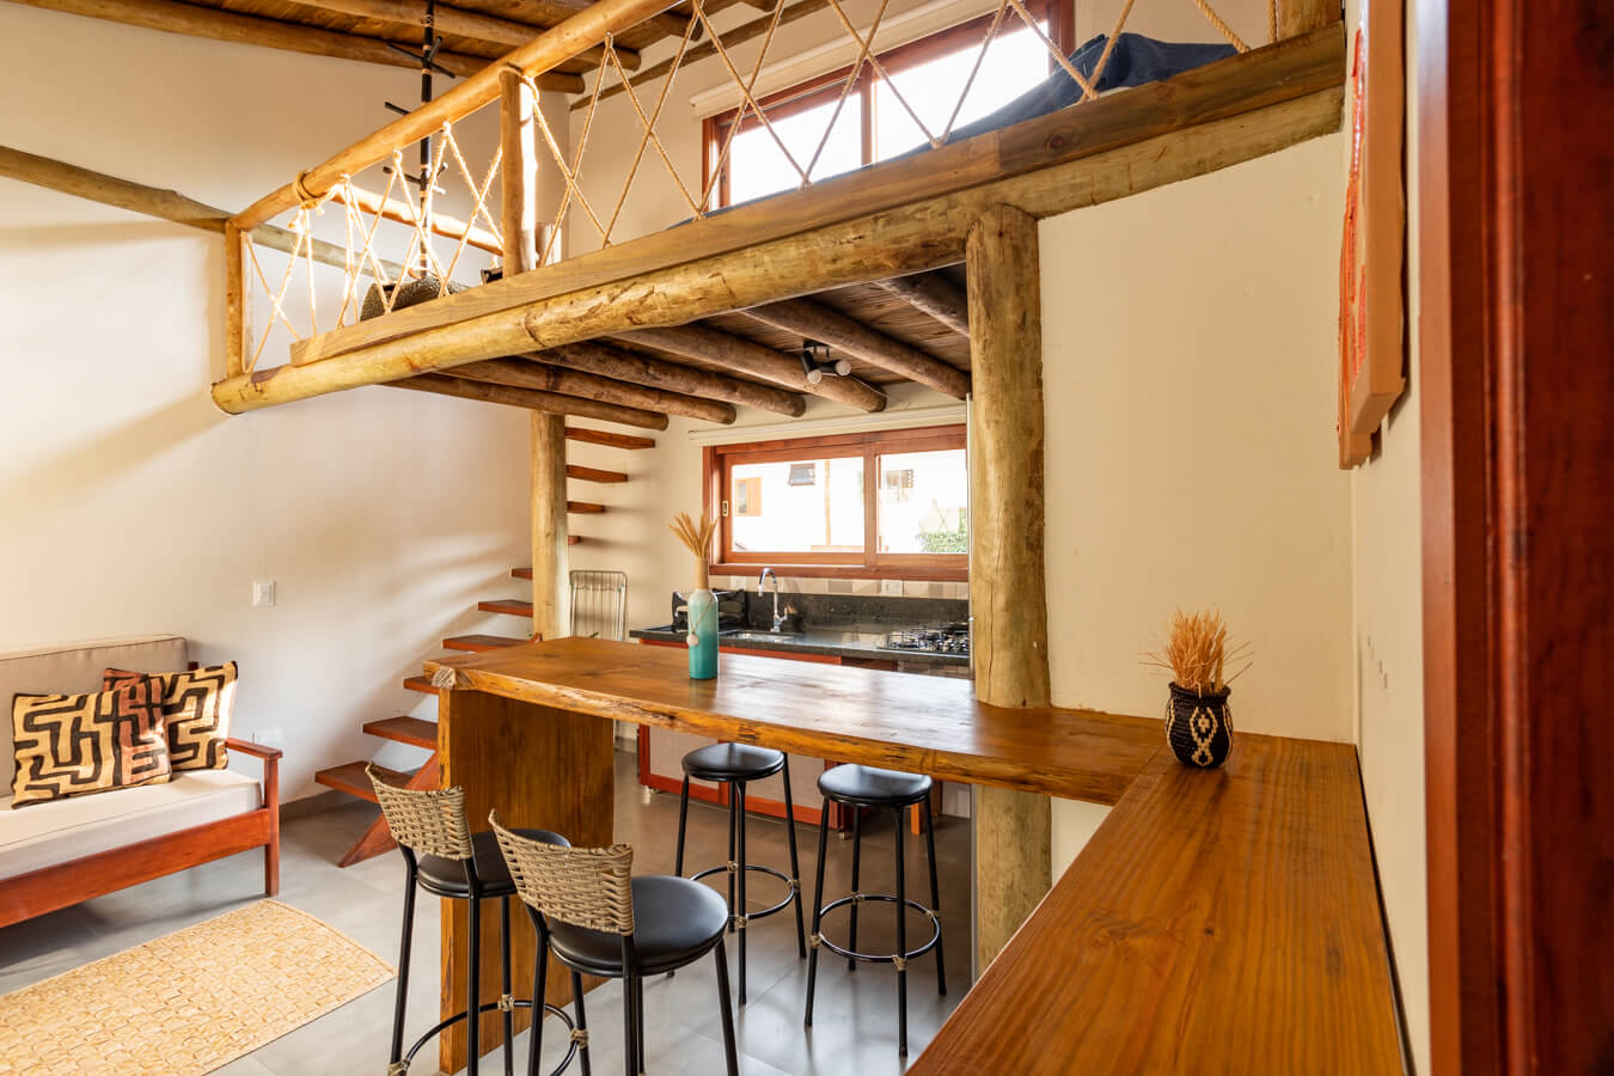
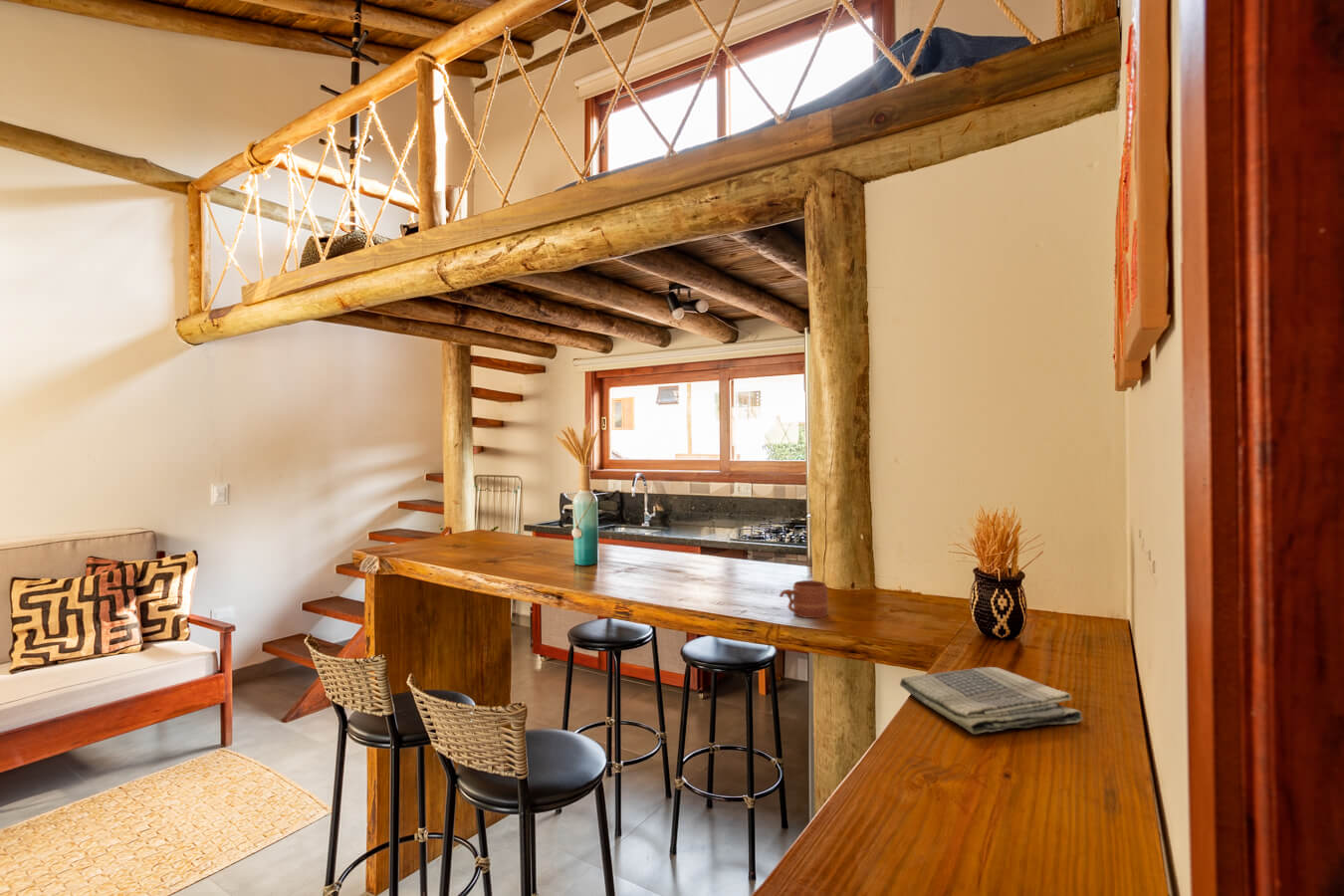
+ mug [779,579,828,619]
+ dish towel [899,666,1084,735]
